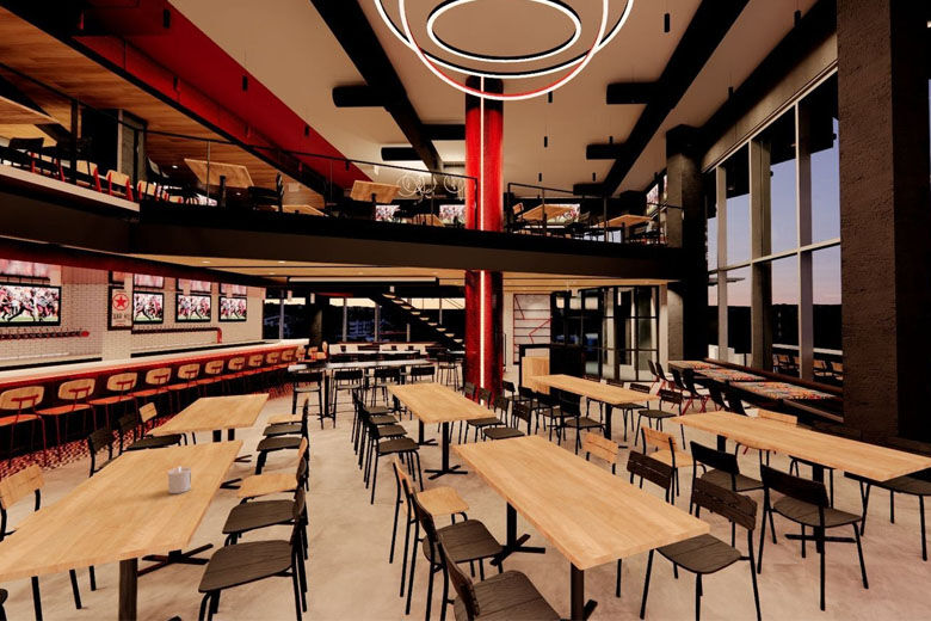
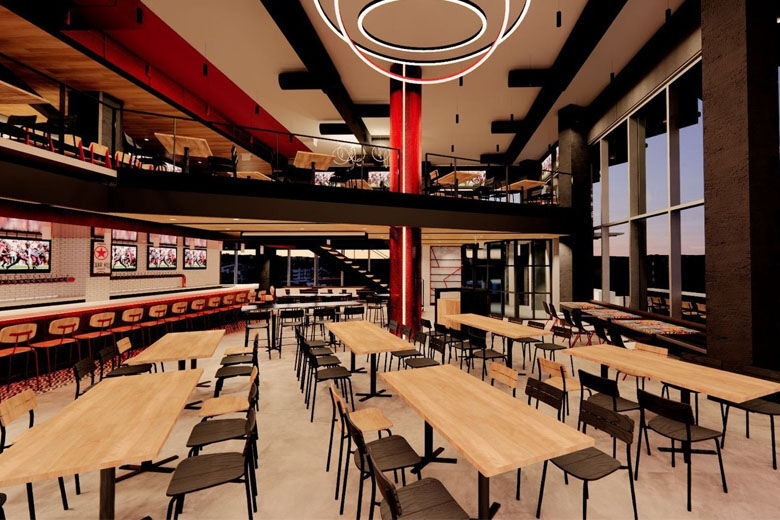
- candle [167,465,192,494]
